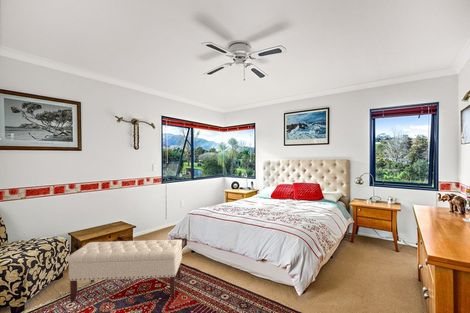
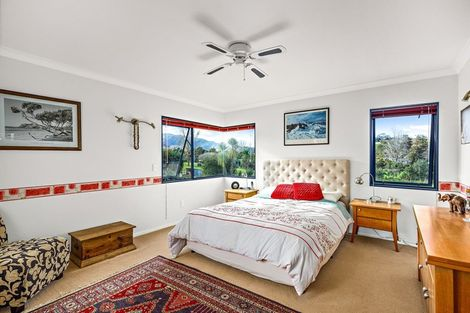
- bench [67,239,183,303]
